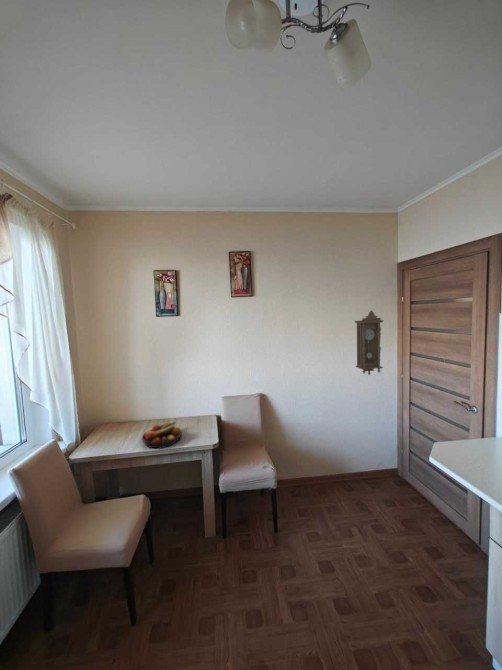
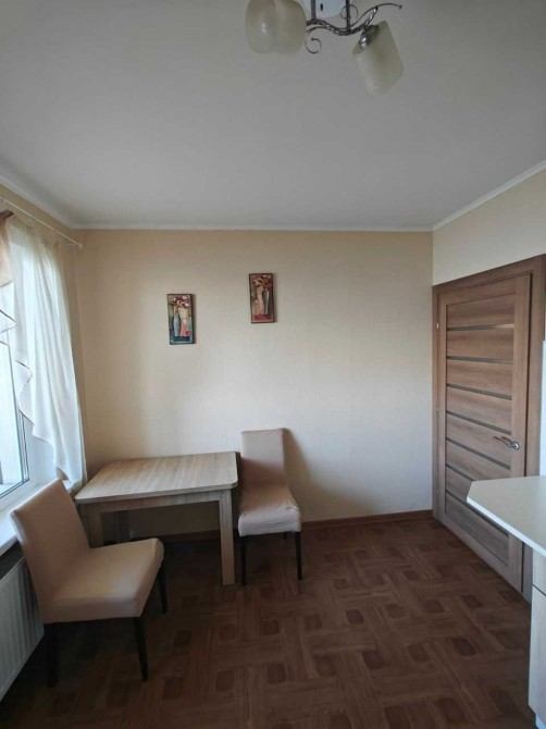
- pendulum clock [354,309,385,376]
- fruit bowl [141,417,183,449]
